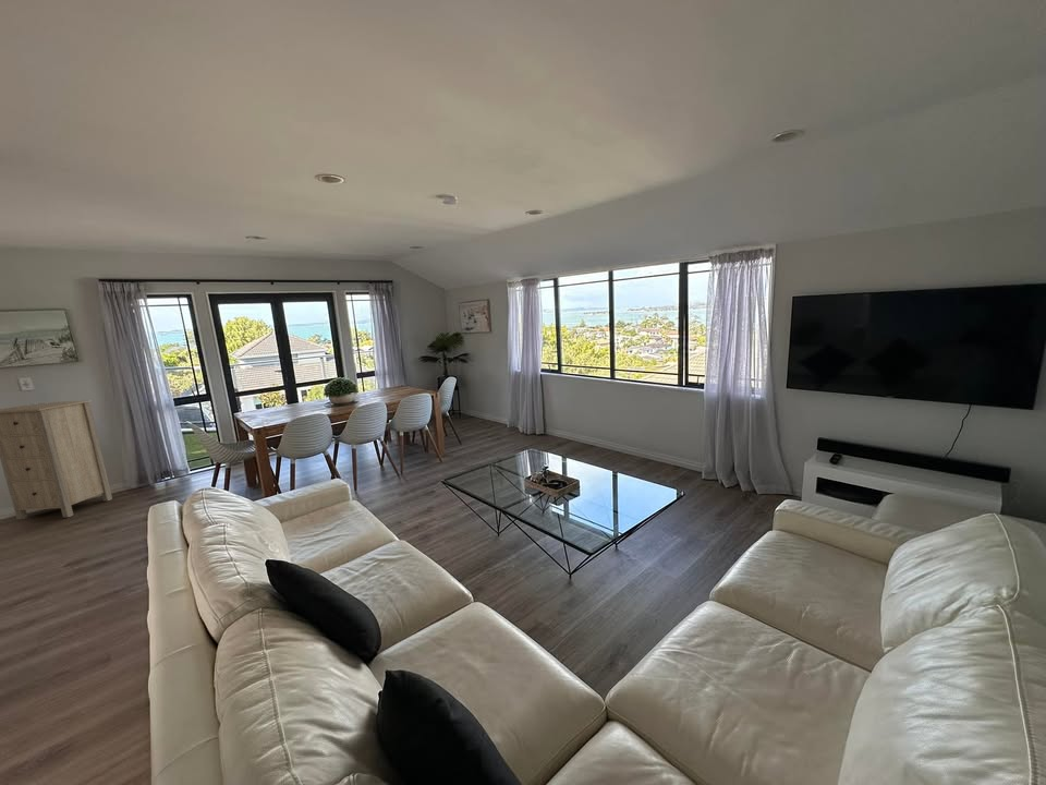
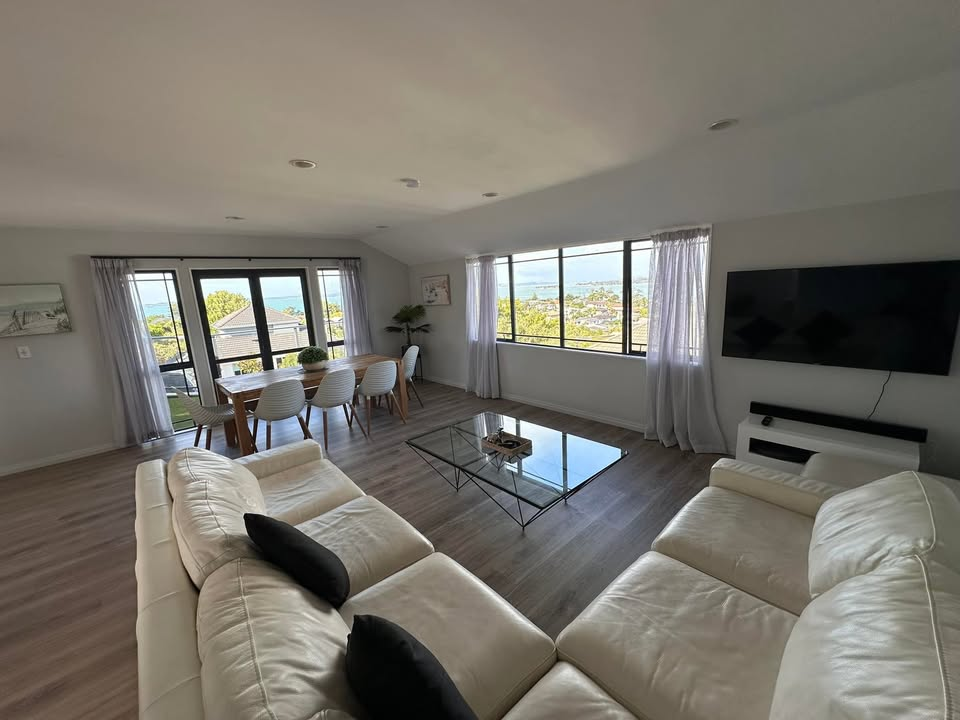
- storage cabinet [0,399,113,520]
